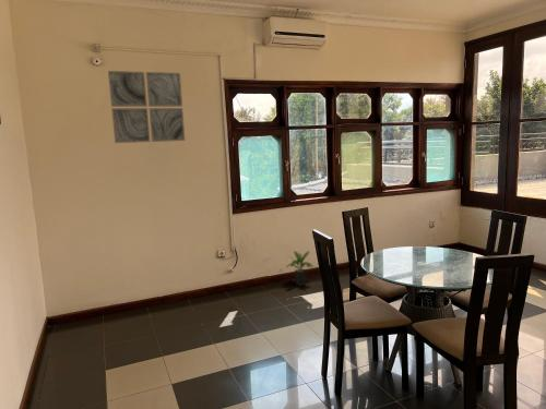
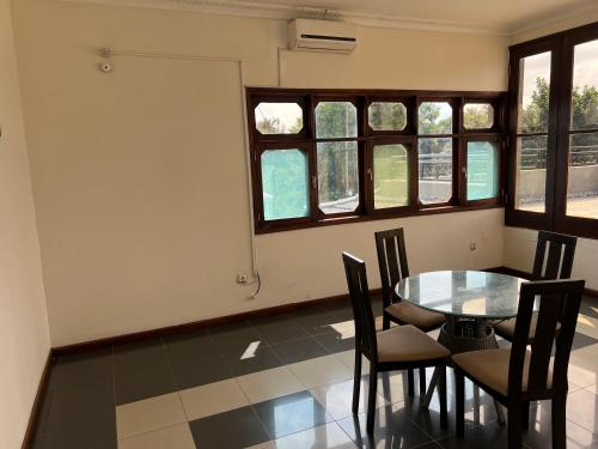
- wall art [107,70,186,144]
- potted plant [286,250,314,287]
